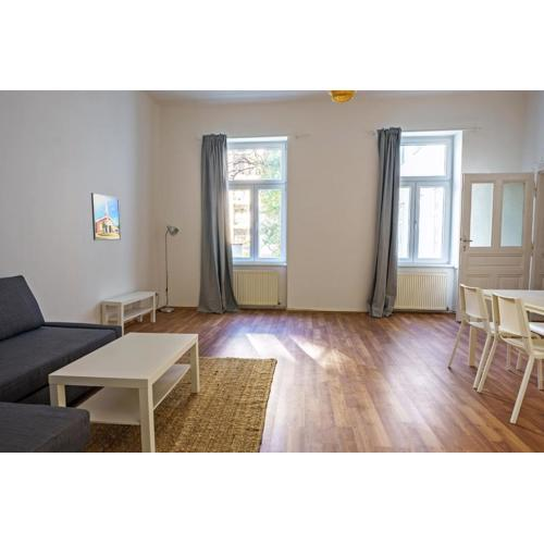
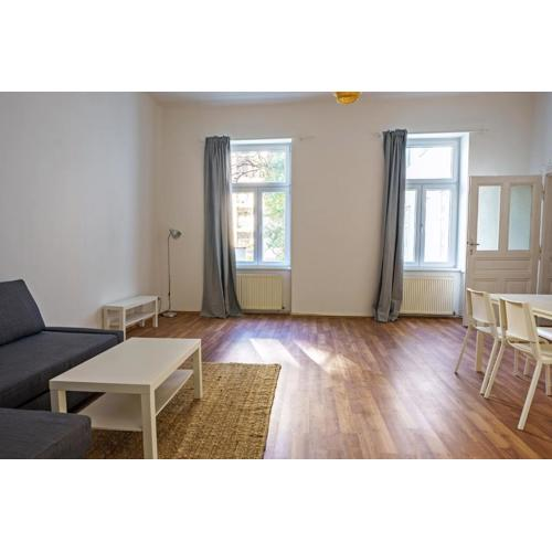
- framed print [90,191,122,242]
